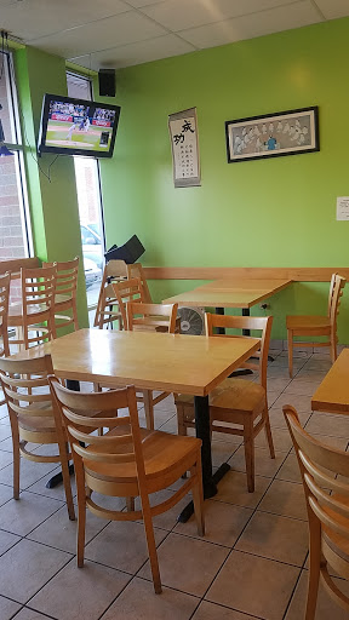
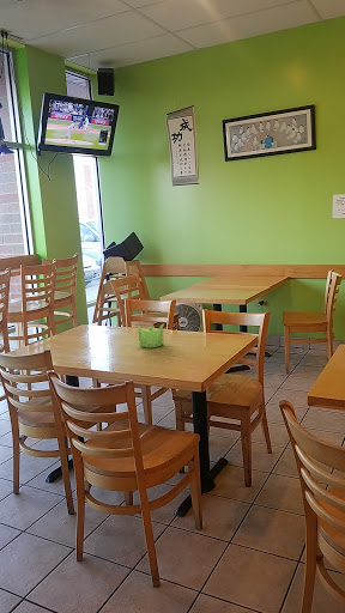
+ teapot [135,323,165,348]
